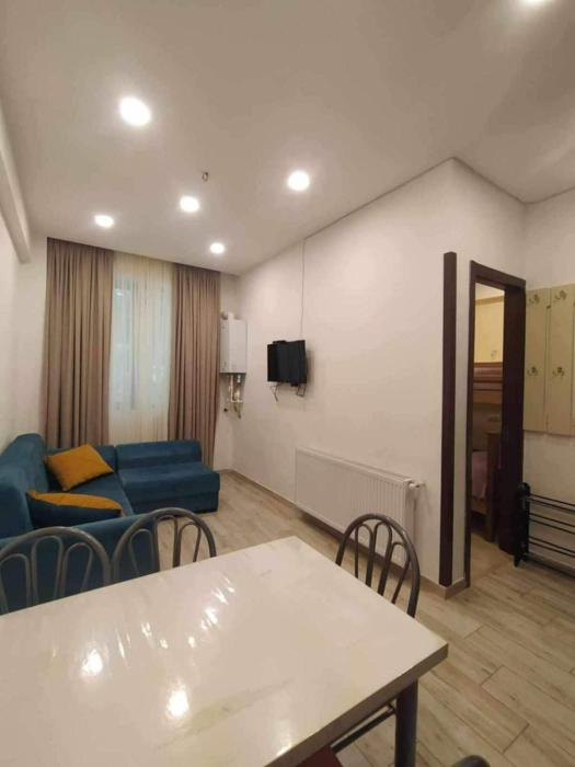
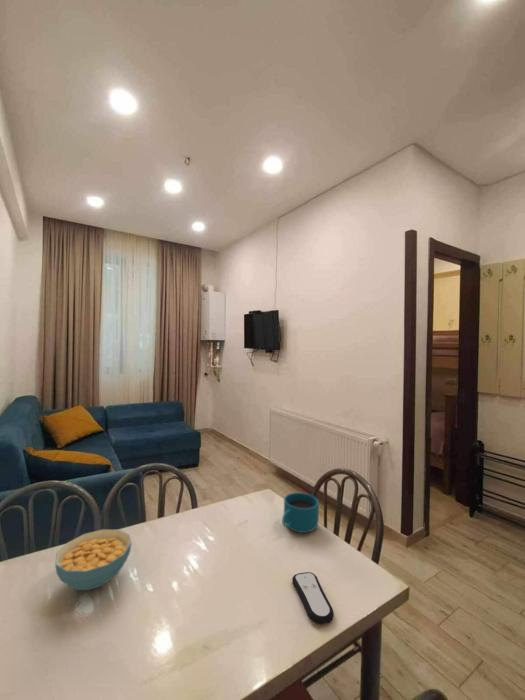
+ remote control [291,571,335,625]
+ cup [281,492,320,534]
+ cereal bowl [54,528,132,591]
